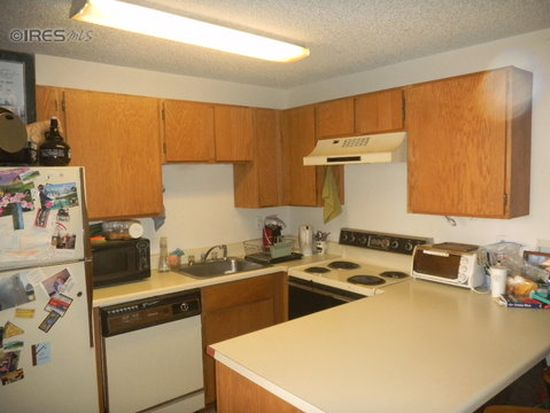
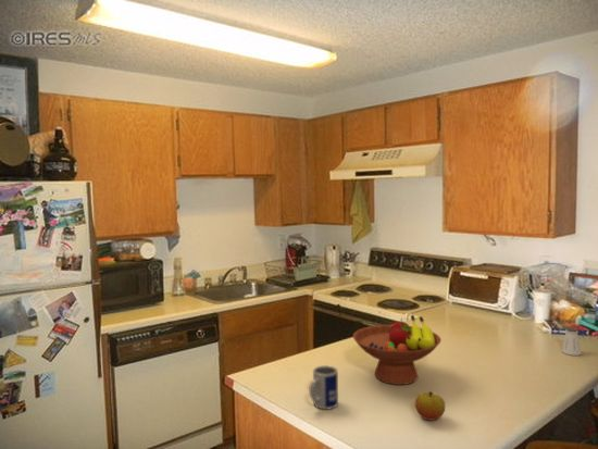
+ apple [414,390,446,421]
+ mug [308,364,339,410]
+ fruit bowl [352,314,443,386]
+ saltshaker [560,327,583,357]
